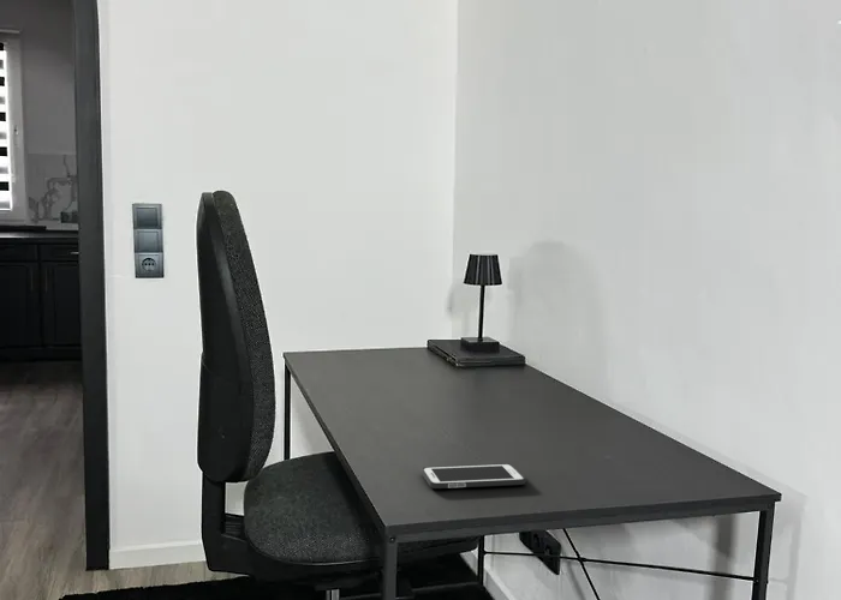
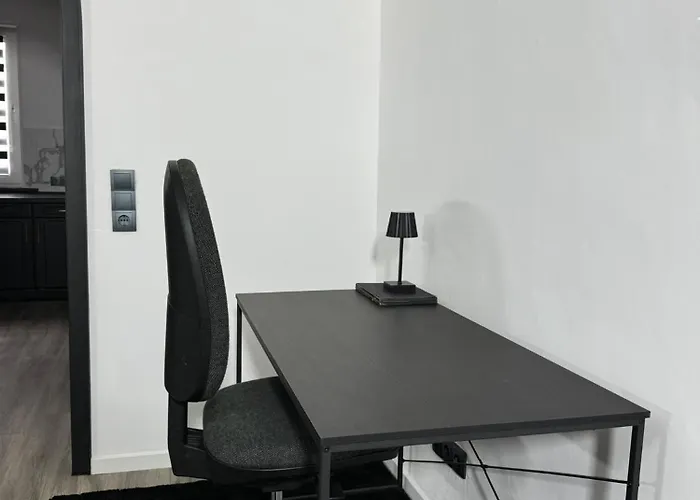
- cell phone [421,463,526,490]
